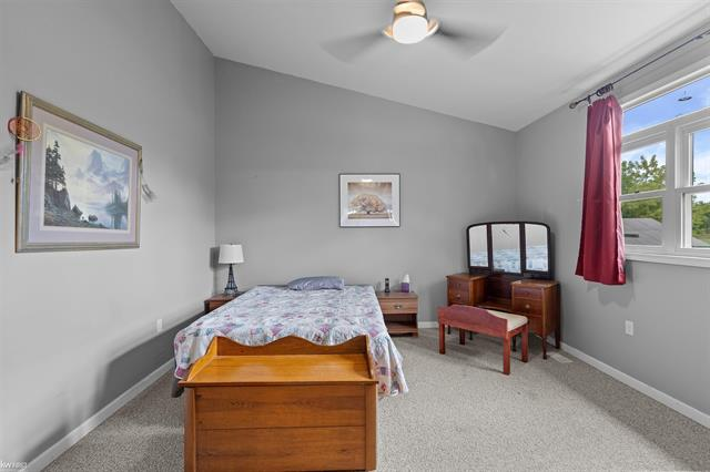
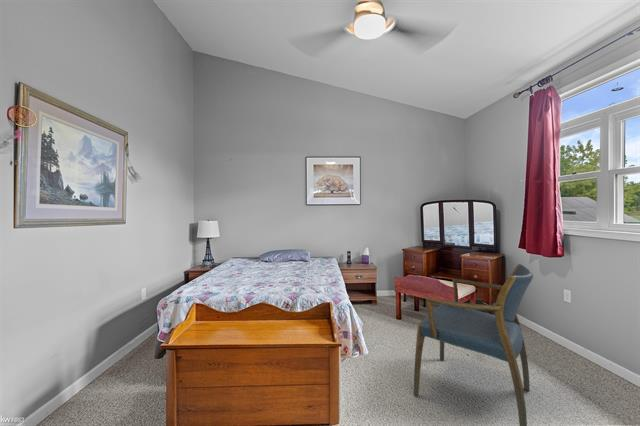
+ armchair [413,263,534,426]
